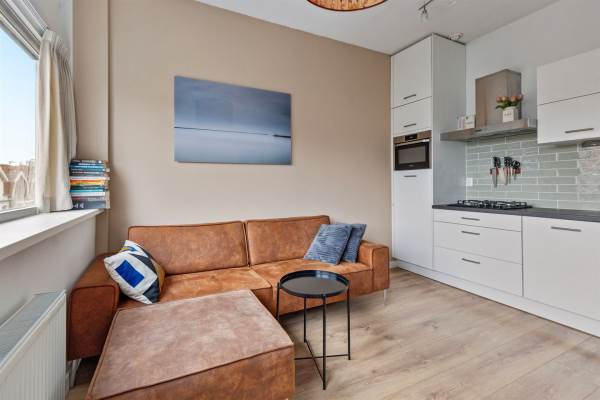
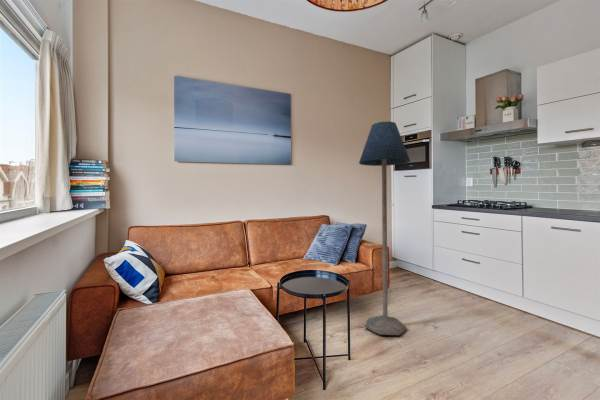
+ floor lamp [358,121,412,336]
